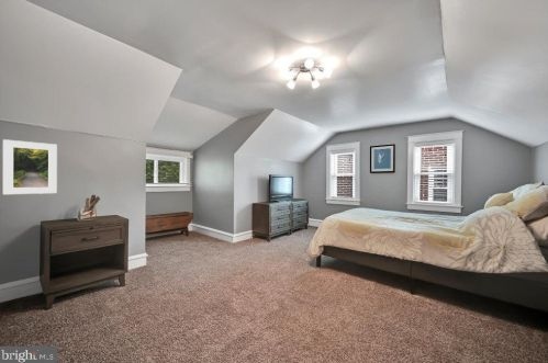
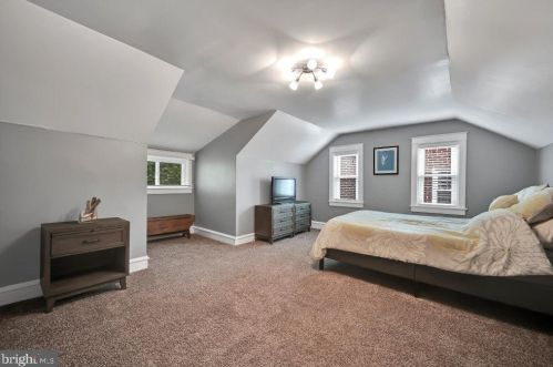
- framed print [2,138,58,195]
